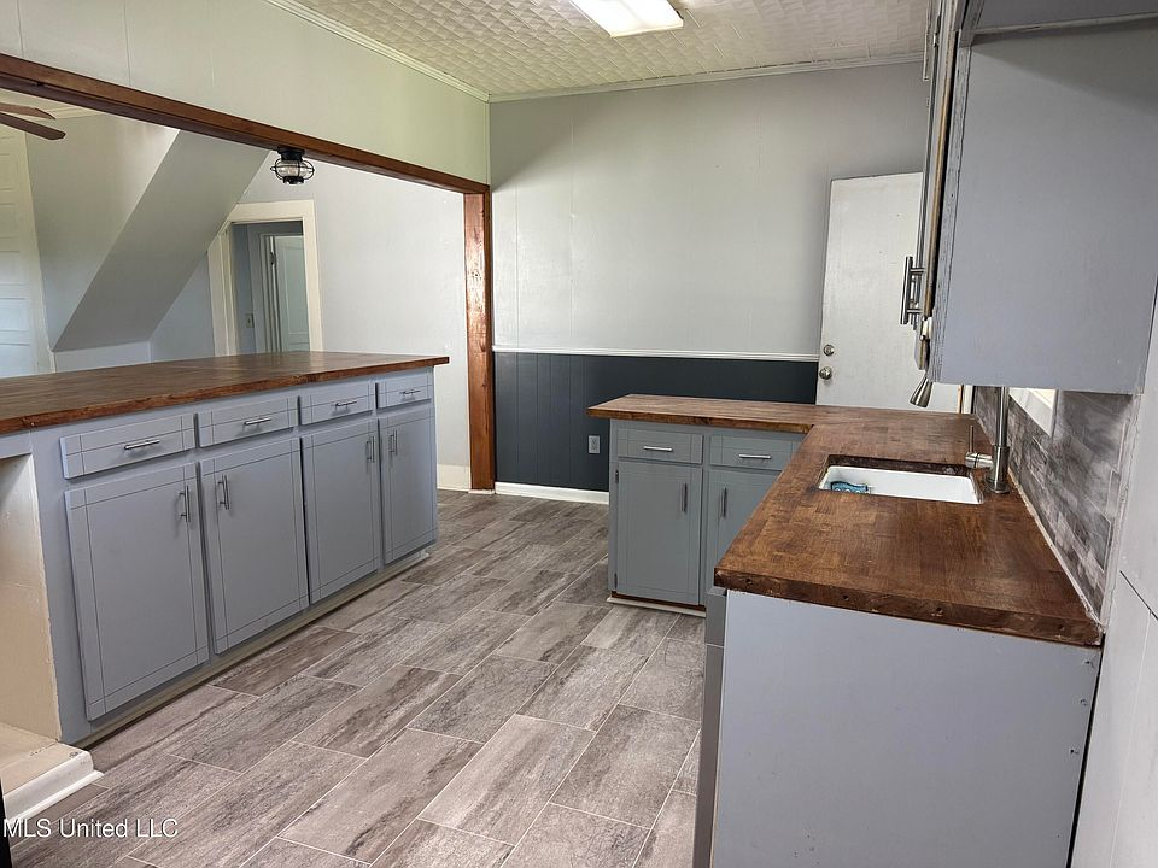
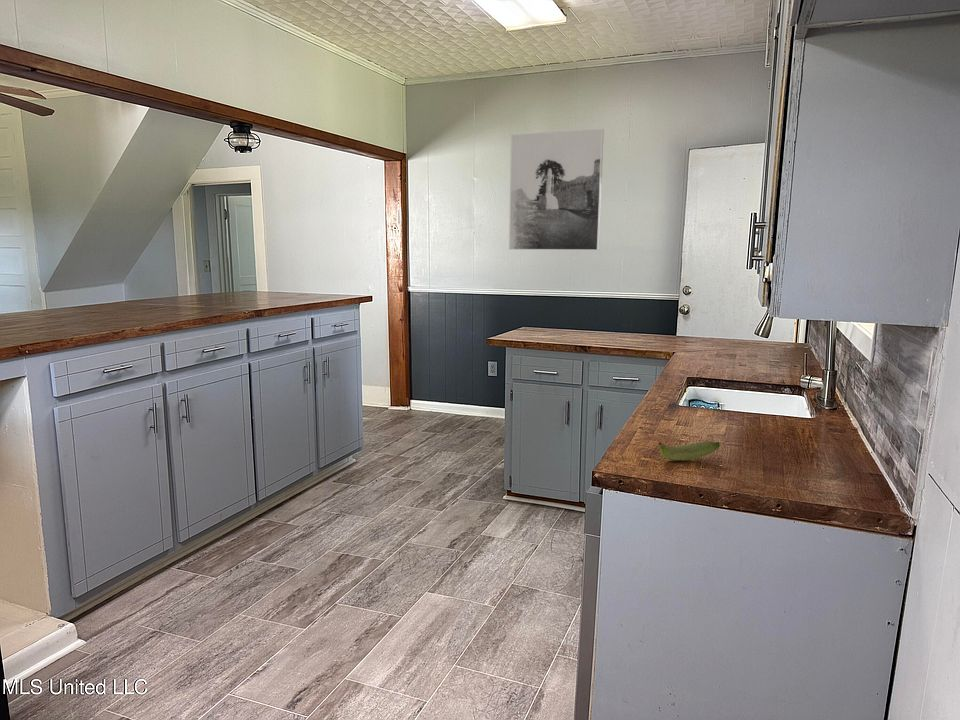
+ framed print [508,128,605,251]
+ banana [658,440,721,461]
